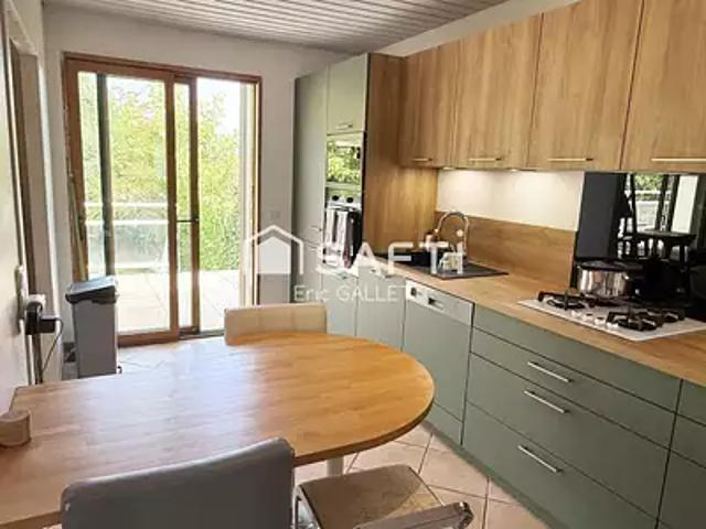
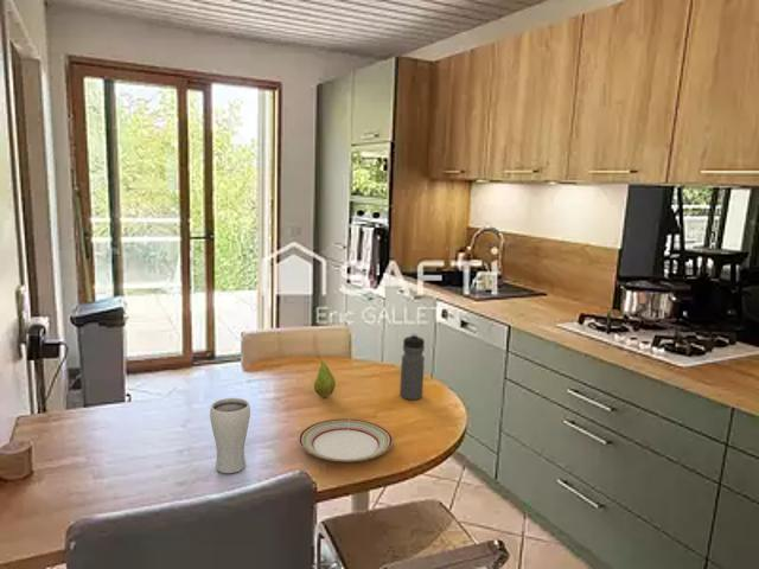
+ plate [298,417,394,462]
+ fruit [313,356,337,398]
+ drinking glass [209,397,251,474]
+ water bottle [398,332,426,401]
